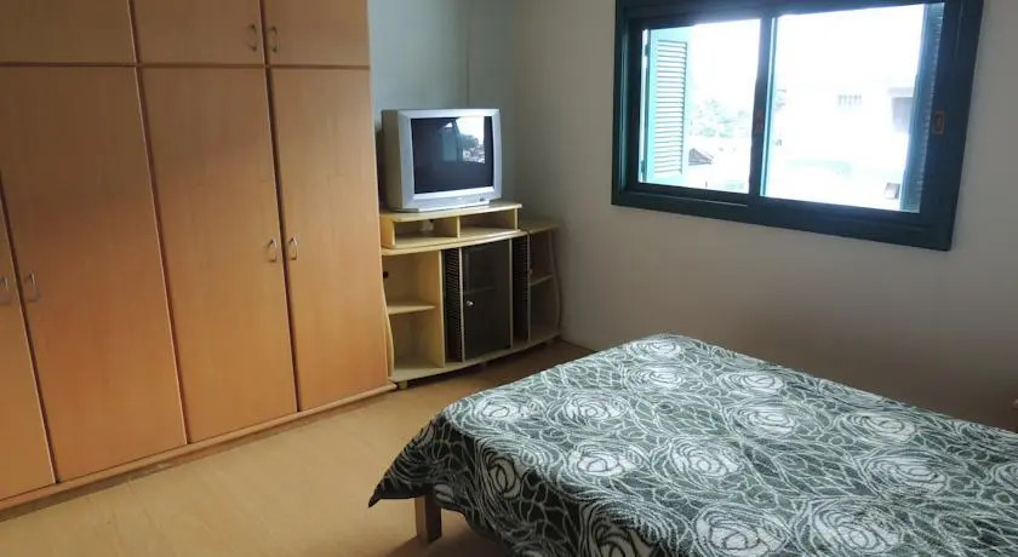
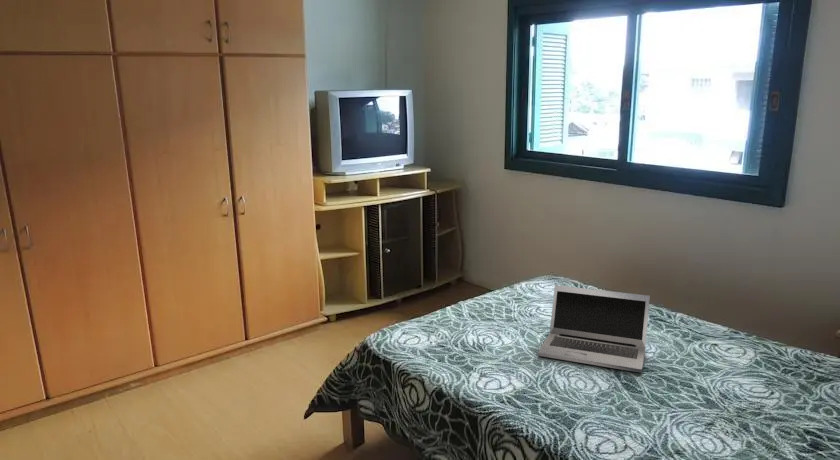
+ laptop [537,284,651,374]
